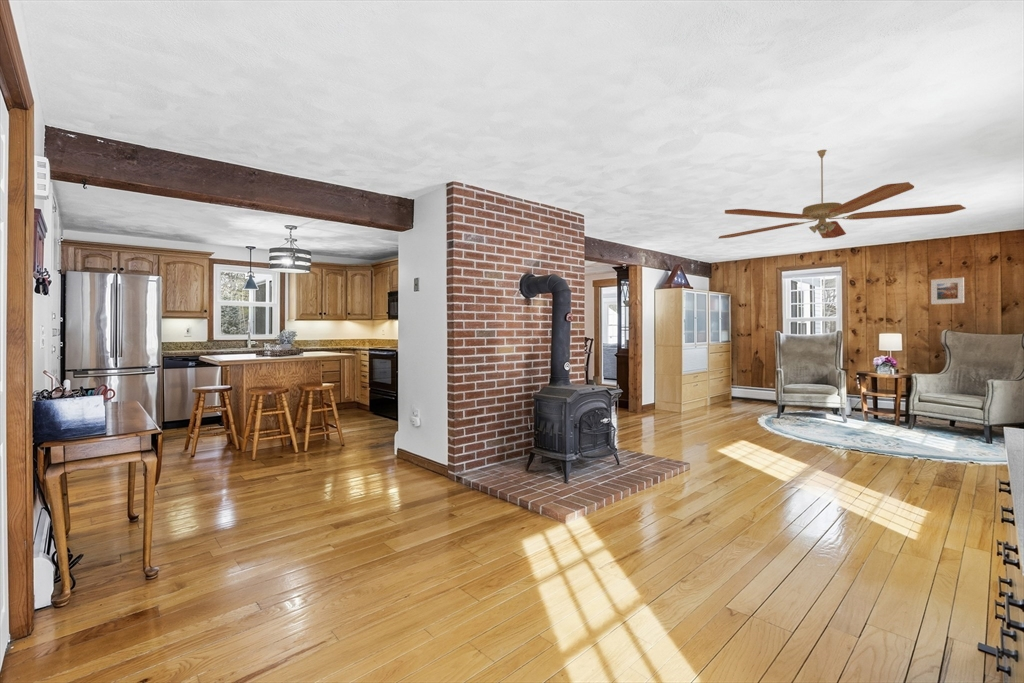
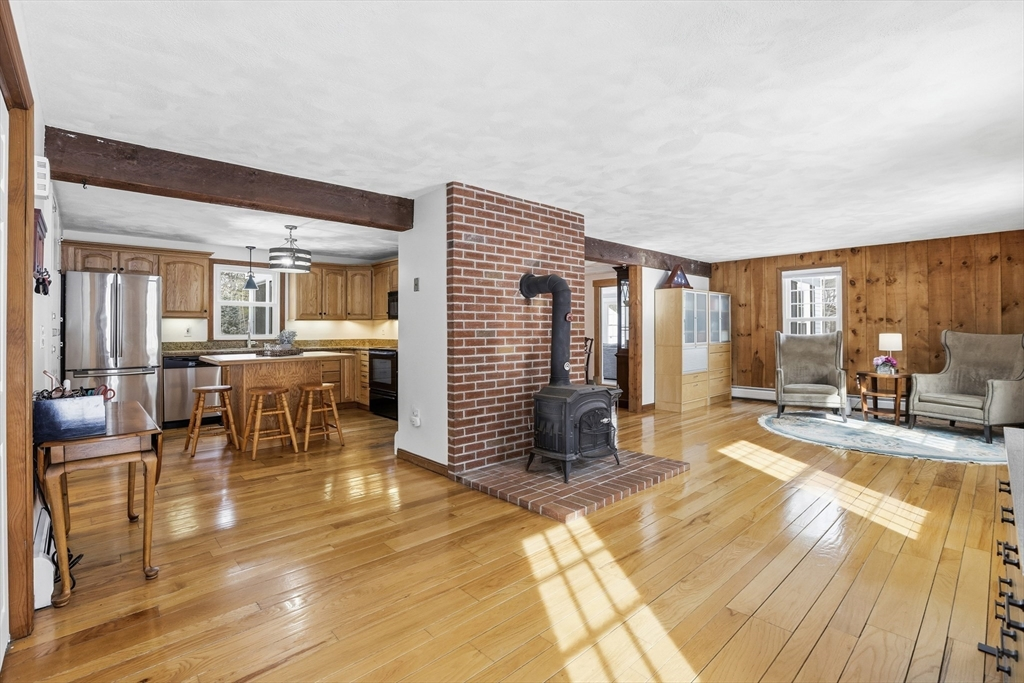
- ceiling fan [717,149,967,240]
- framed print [930,277,965,305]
